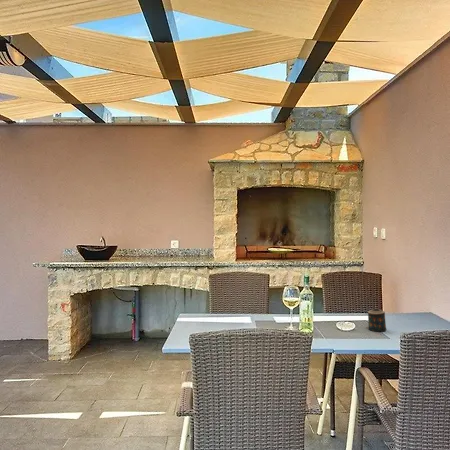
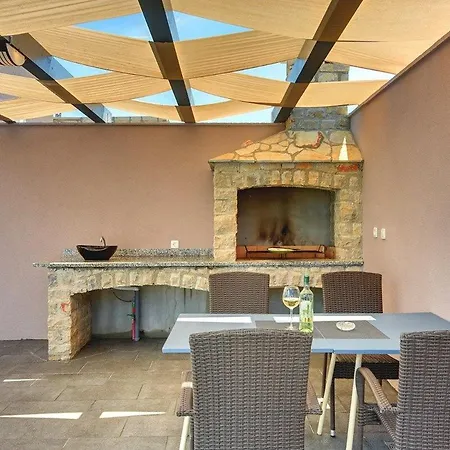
- candle [367,308,388,333]
